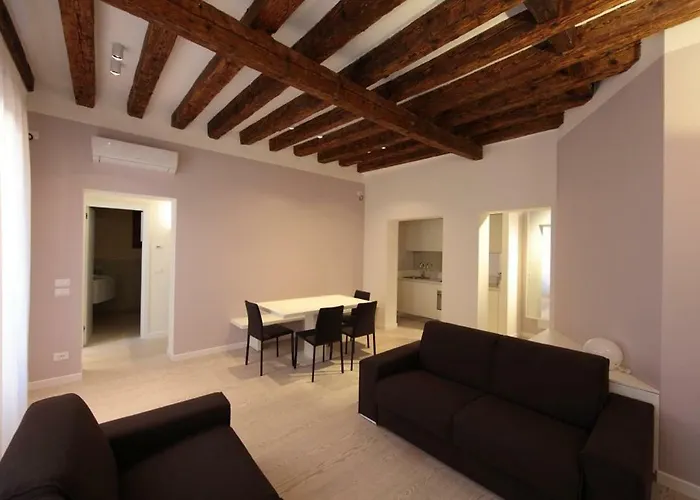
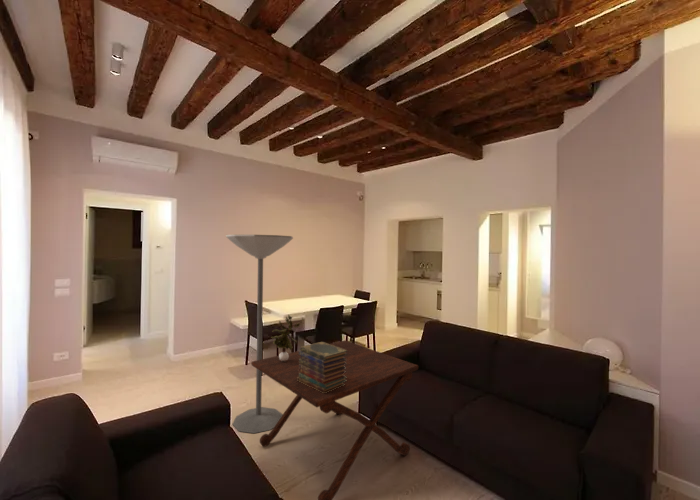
+ floor lamp [225,234,294,434]
+ potted plant [270,314,305,361]
+ side table [251,340,419,500]
+ book stack [297,341,347,393]
